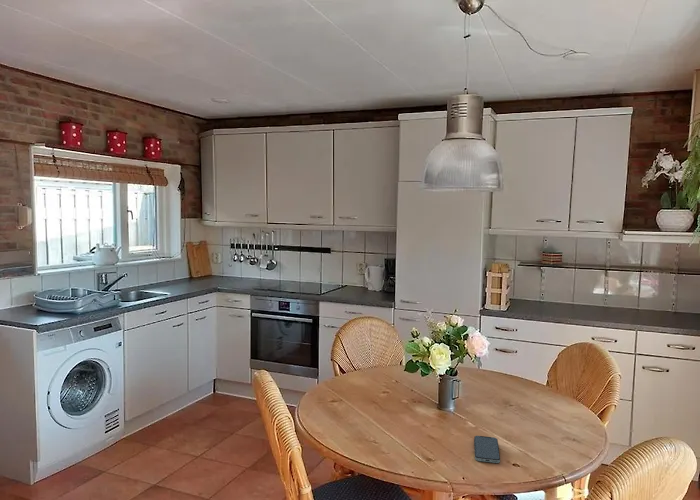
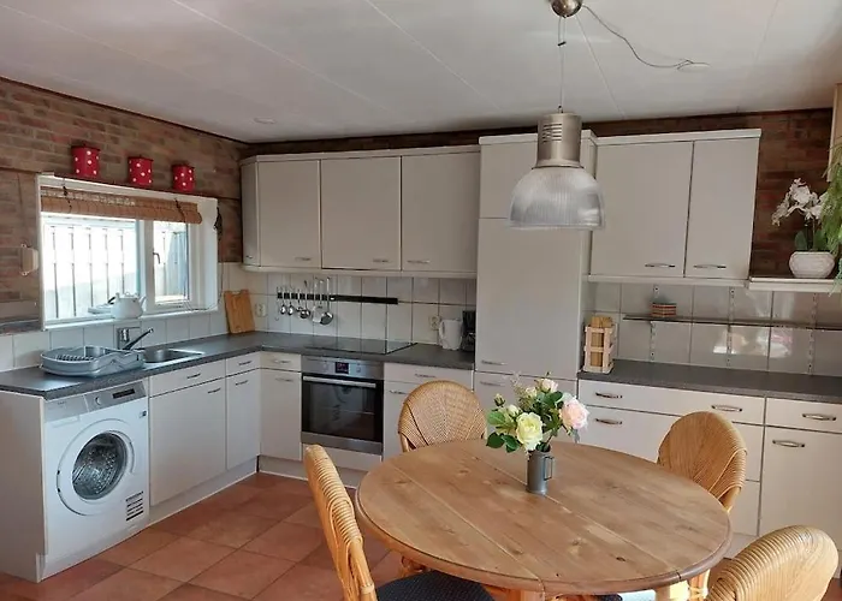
- smartphone [473,435,501,464]
